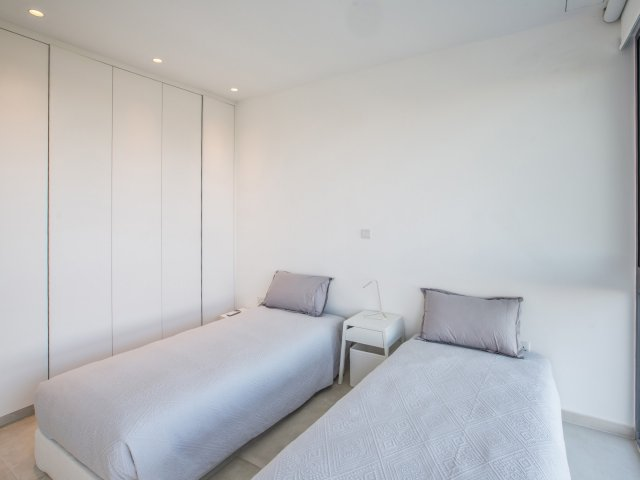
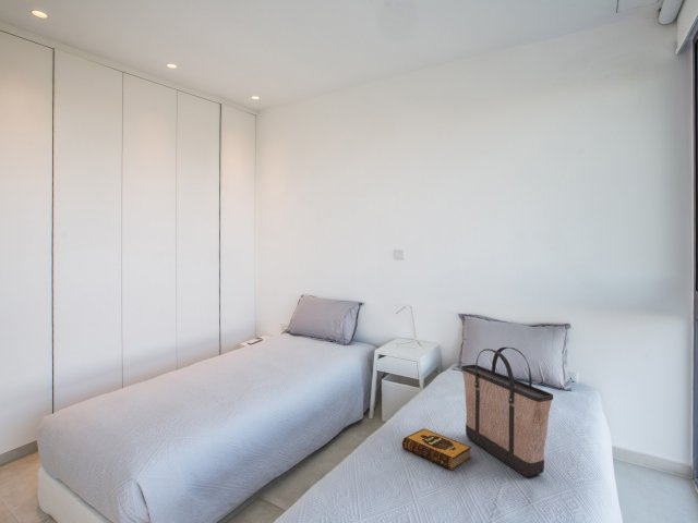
+ shopping bag [460,346,554,478]
+ hardback book [401,428,472,472]
